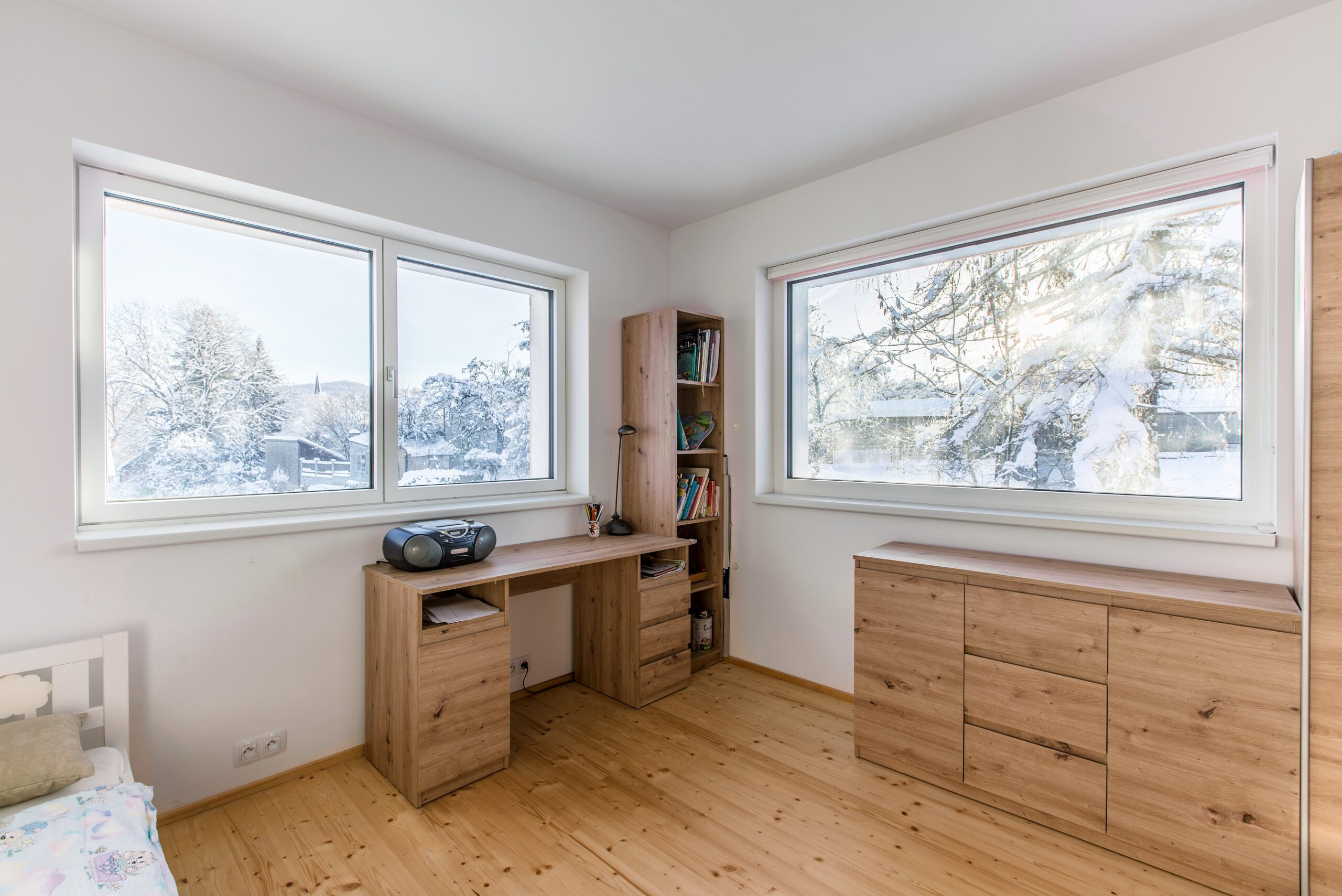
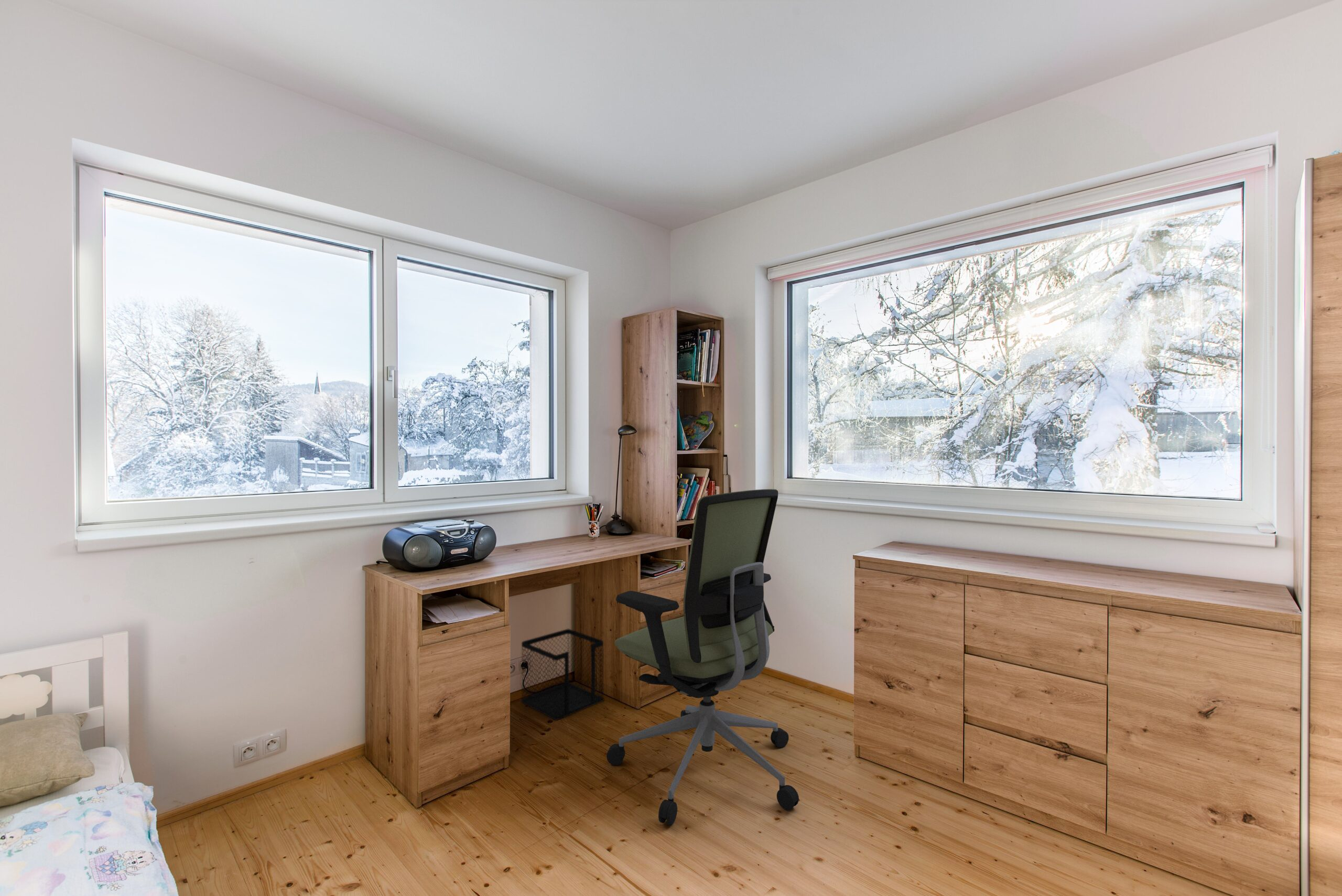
+ wastebasket [521,628,604,721]
+ office chair [606,489,799,826]
